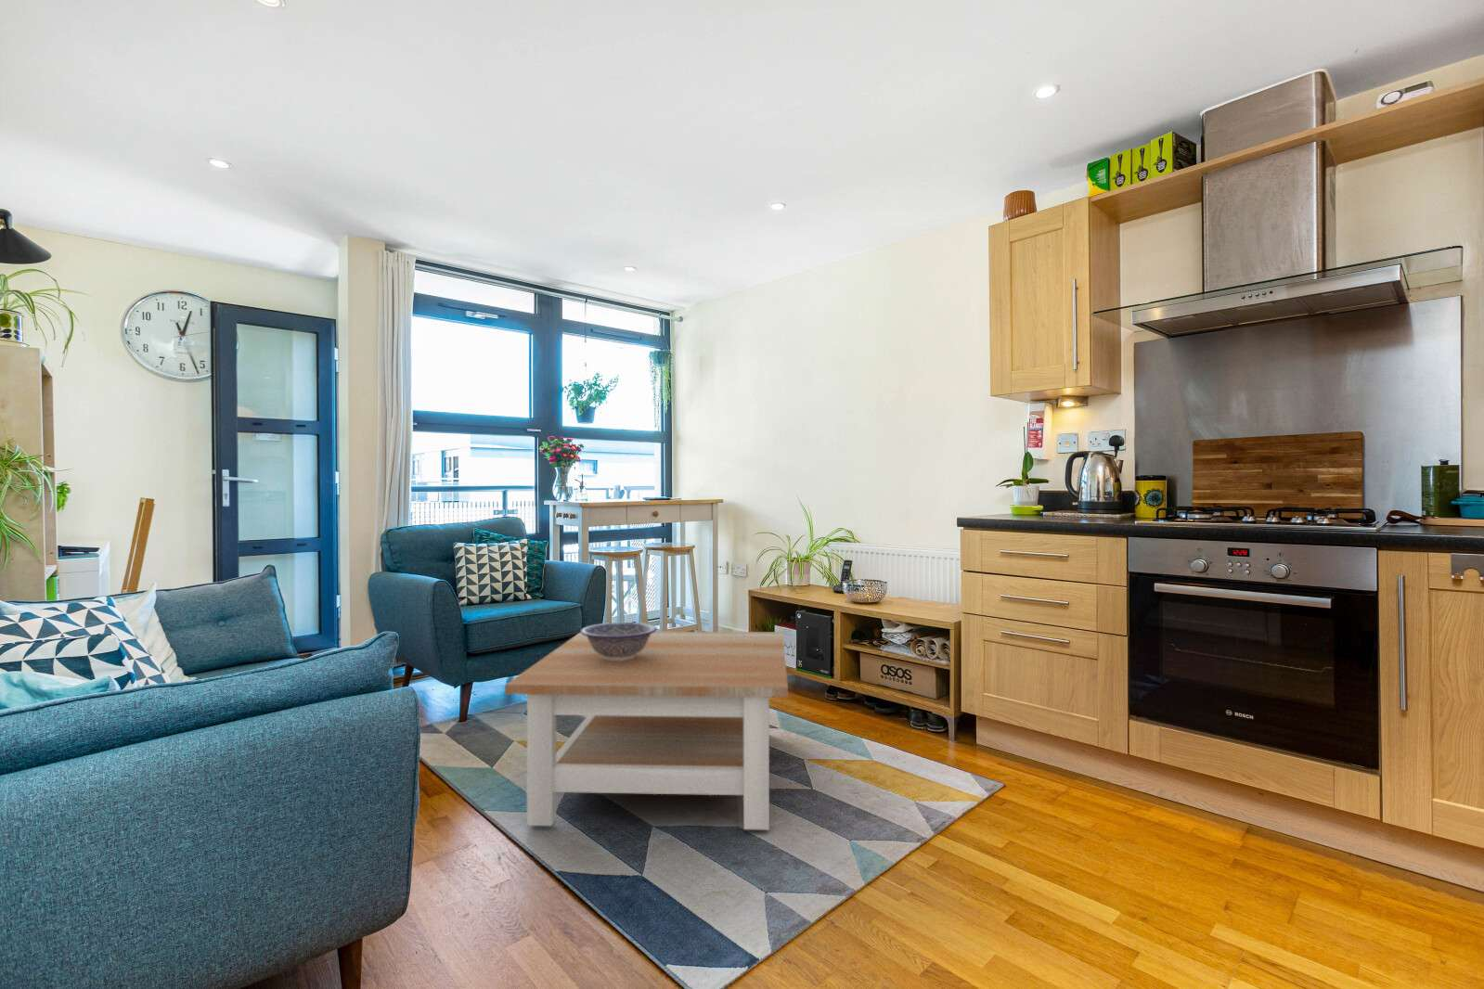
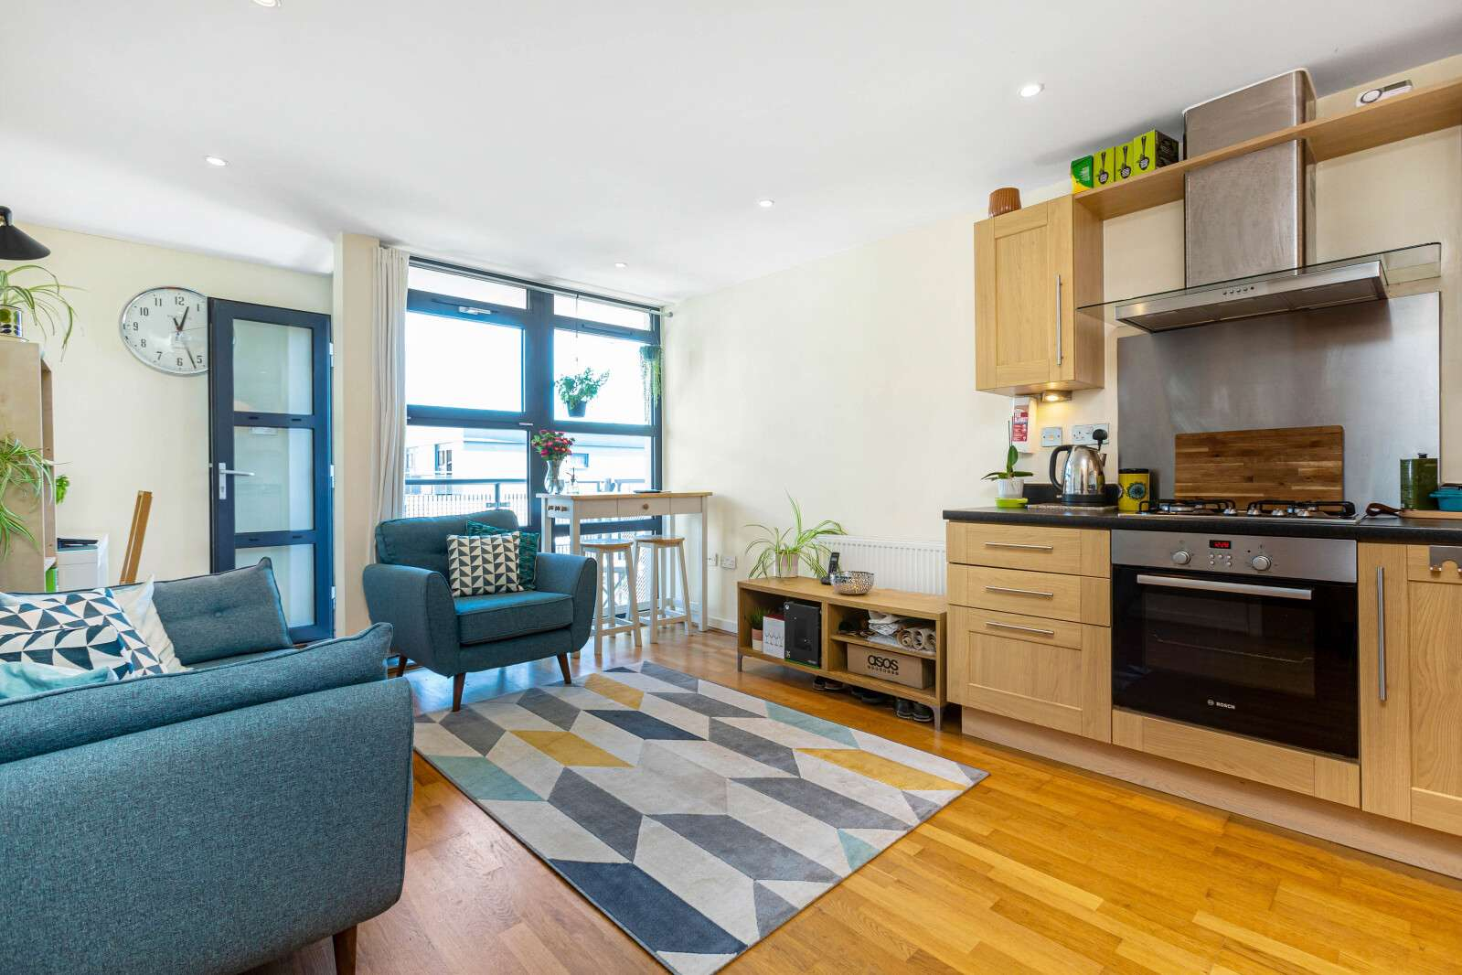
- decorative bowl [580,621,658,661]
- coffee table [504,630,788,831]
